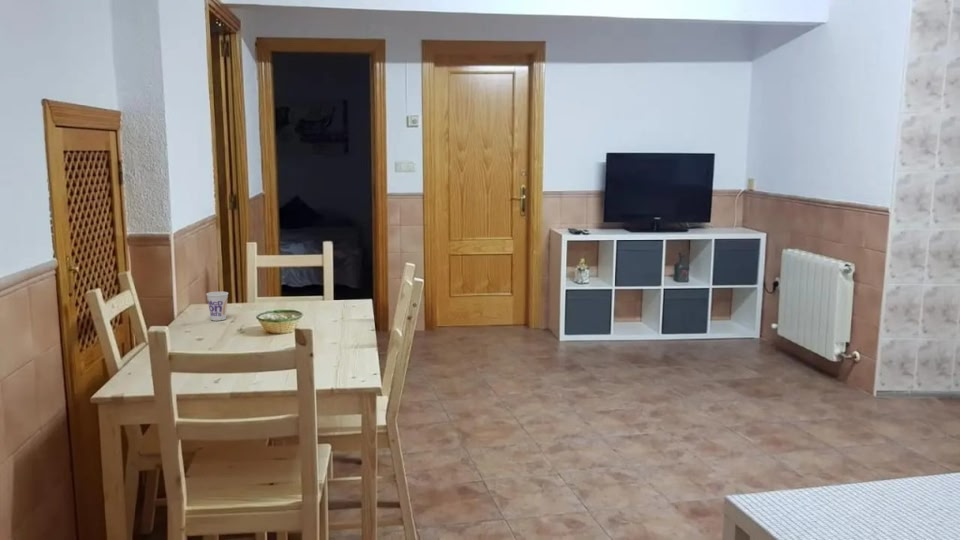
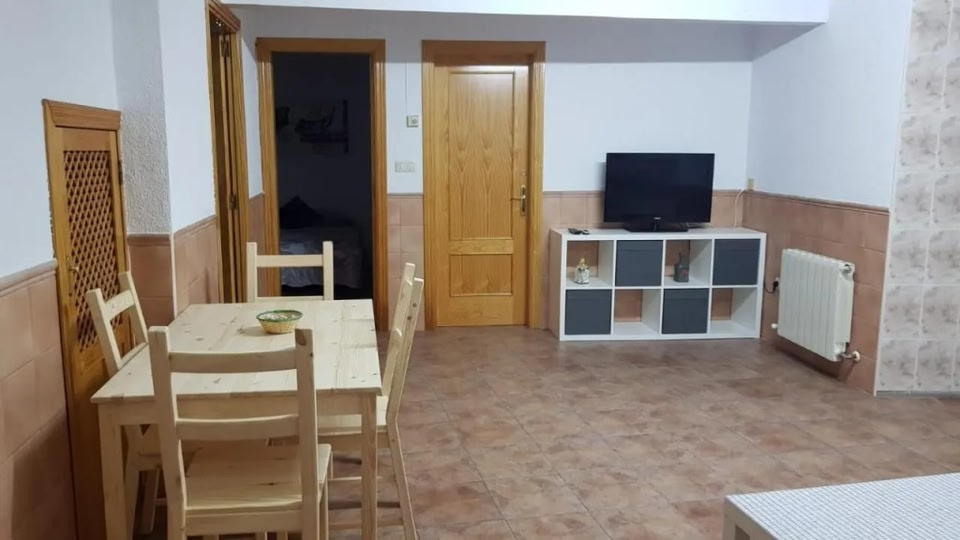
- cup [205,291,229,322]
